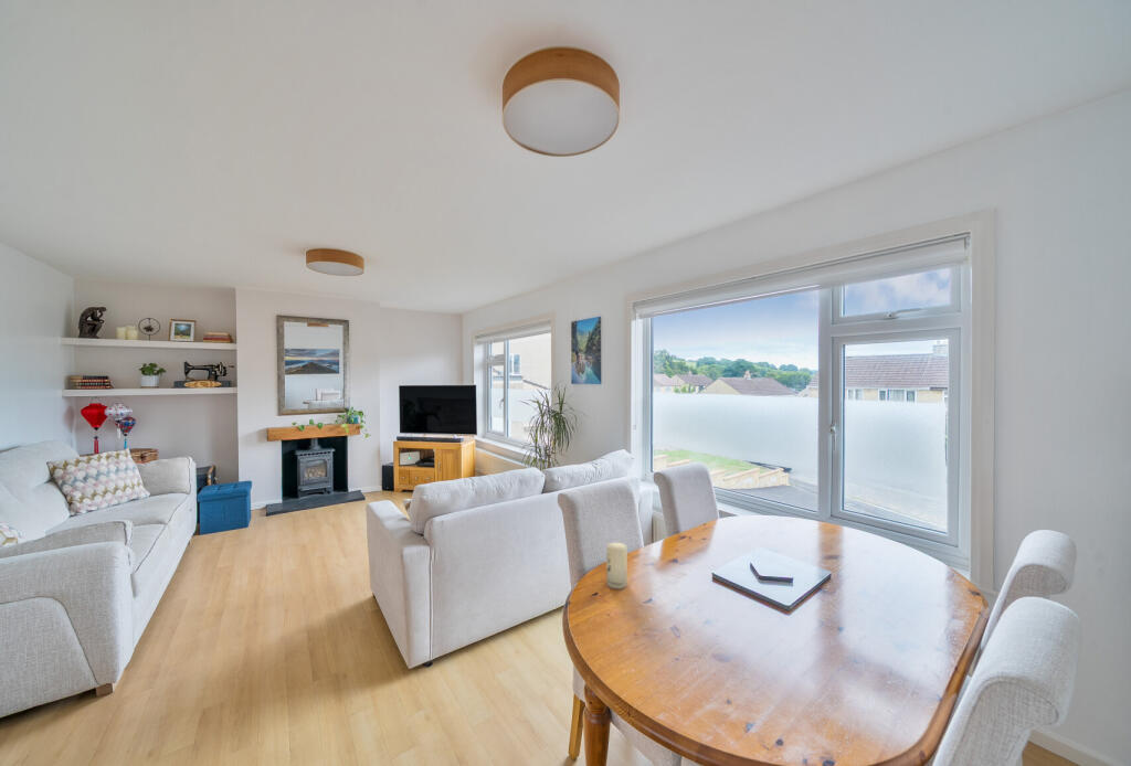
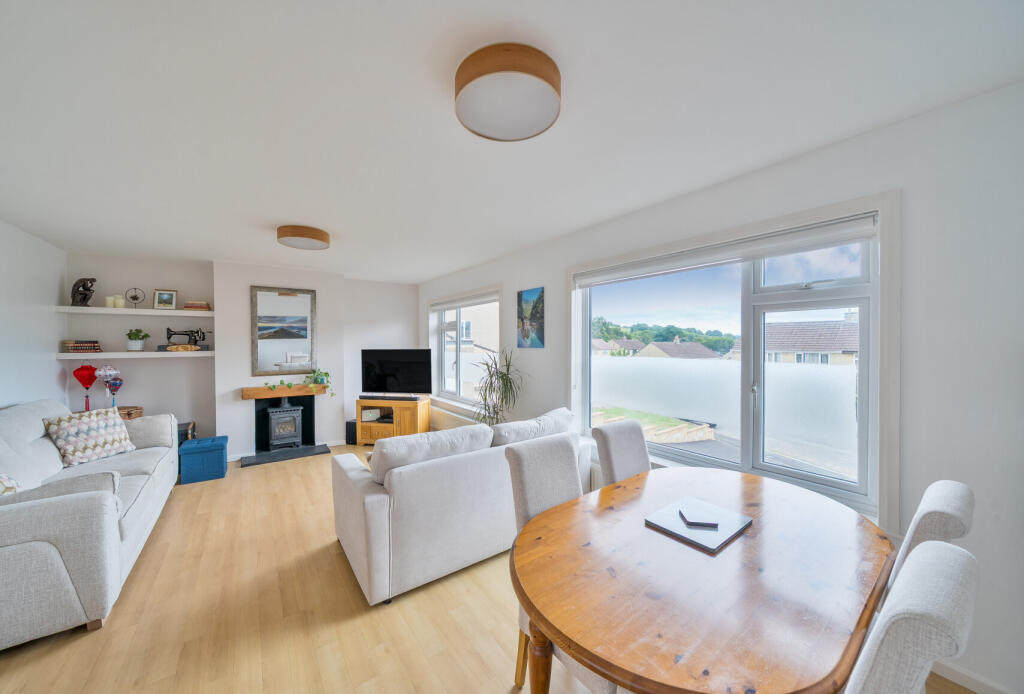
- candle [605,542,628,591]
